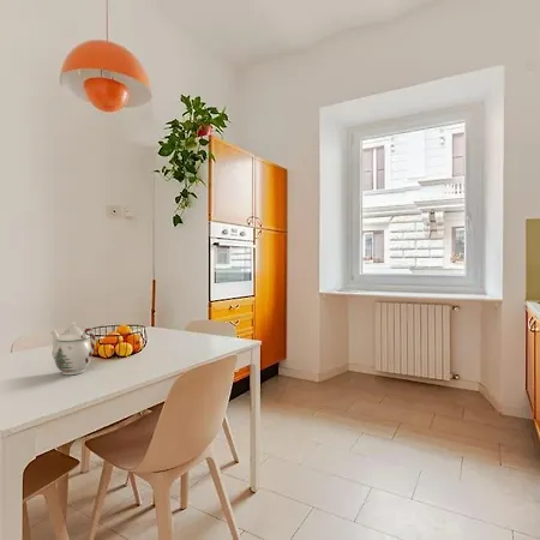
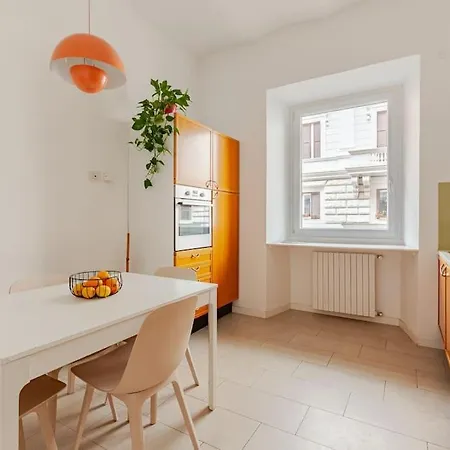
- teapot [49,320,96,376]
